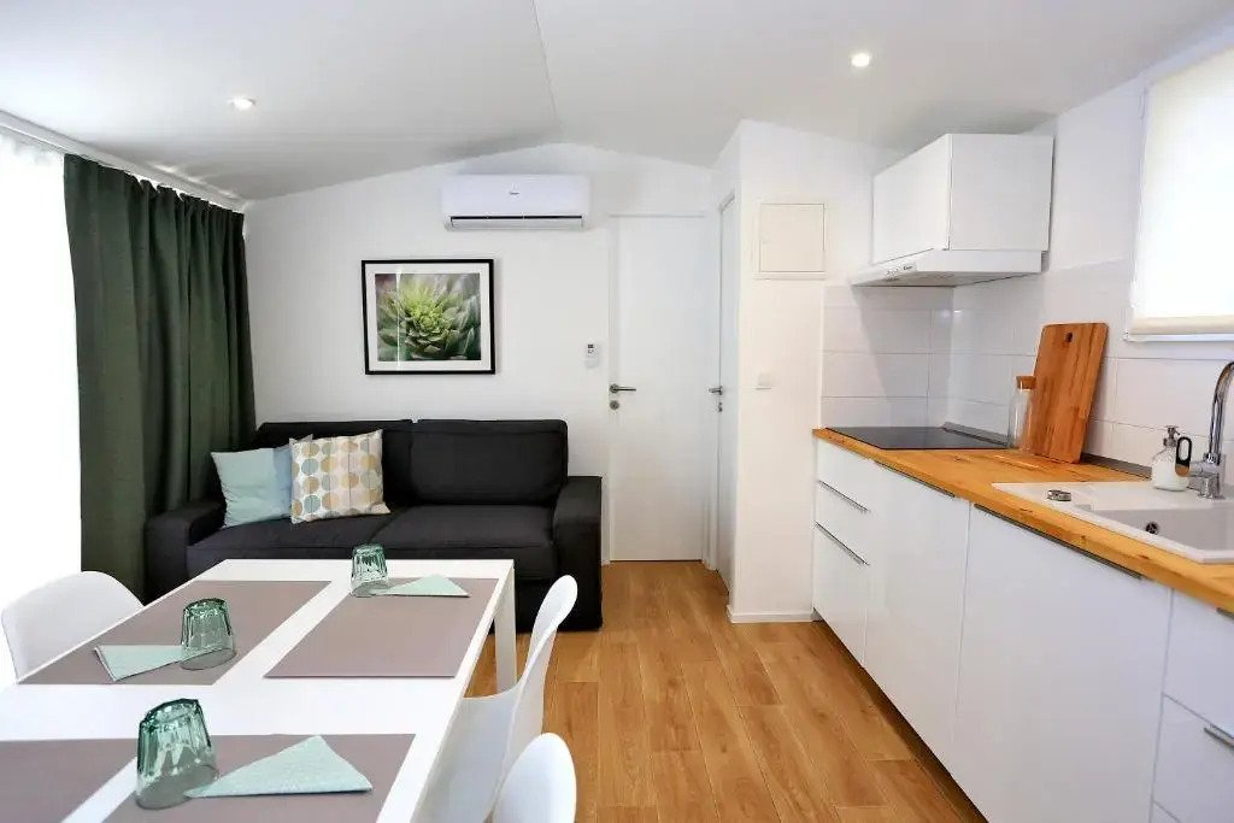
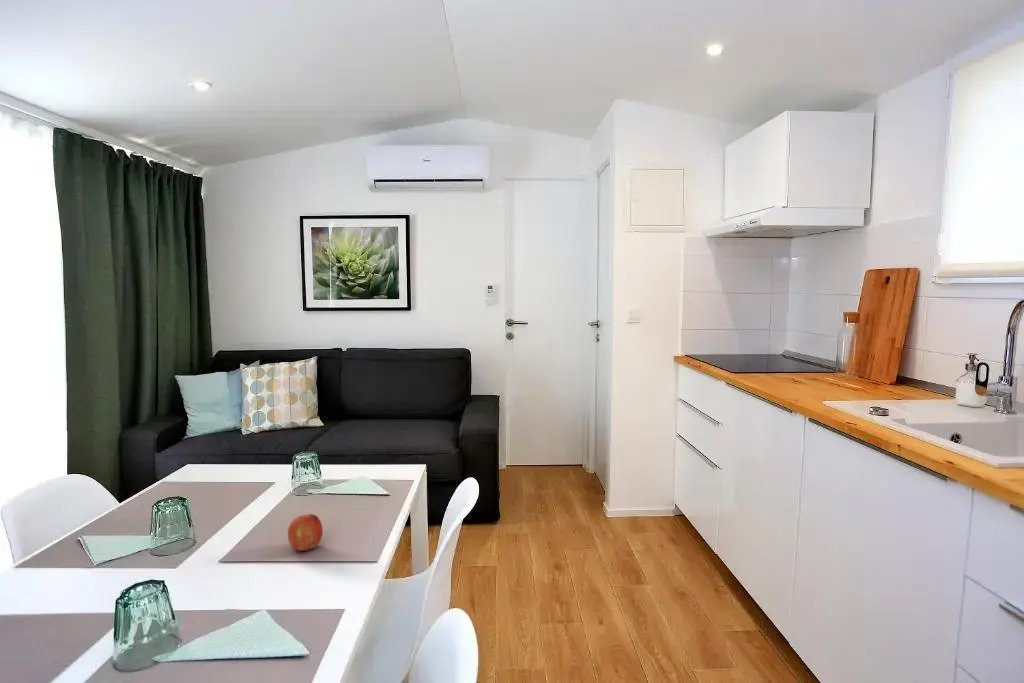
+ fruit [287,513,324,552]
